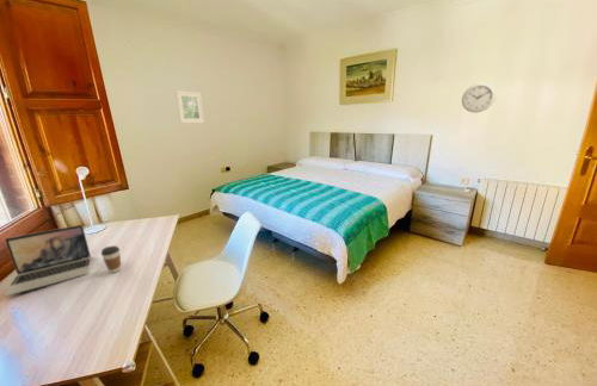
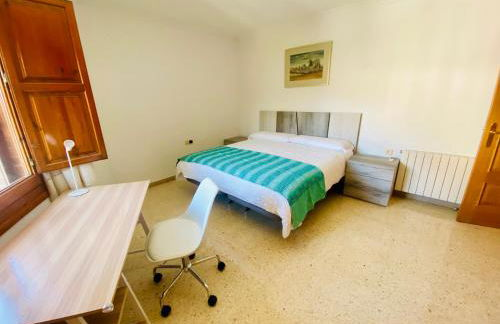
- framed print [174,89,205,124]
- laptop [2,224,92,298]
- coffee cup [100,244,122,274]
- wall clock [461,82,497,113]
